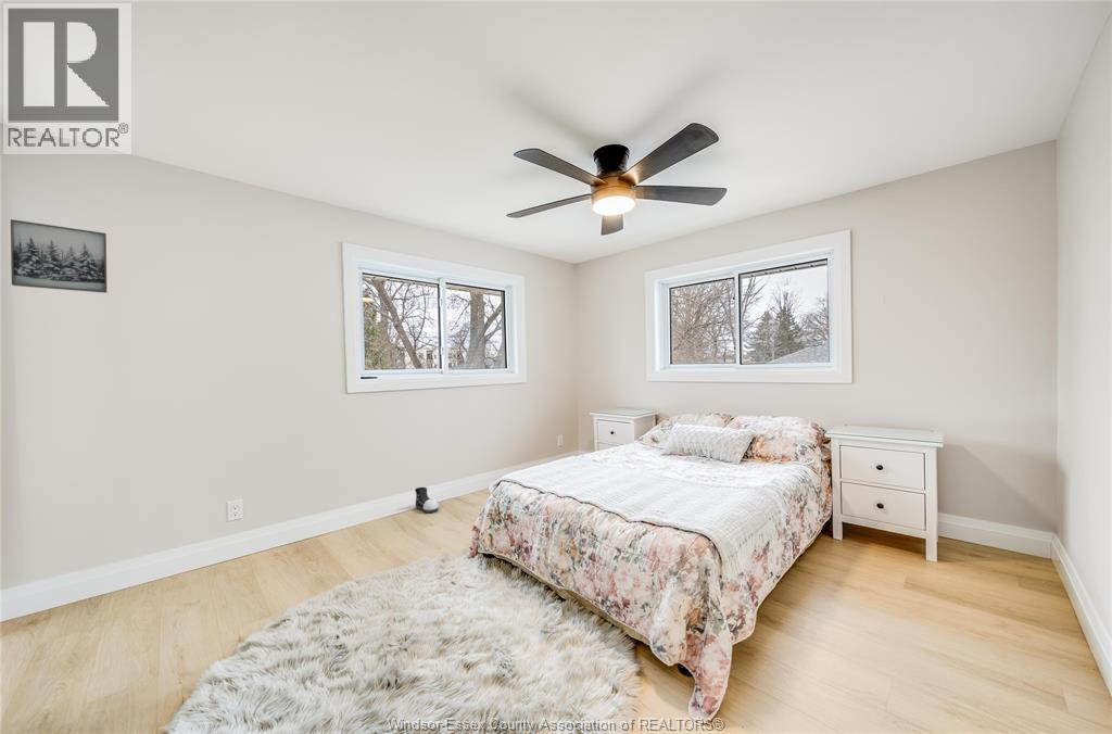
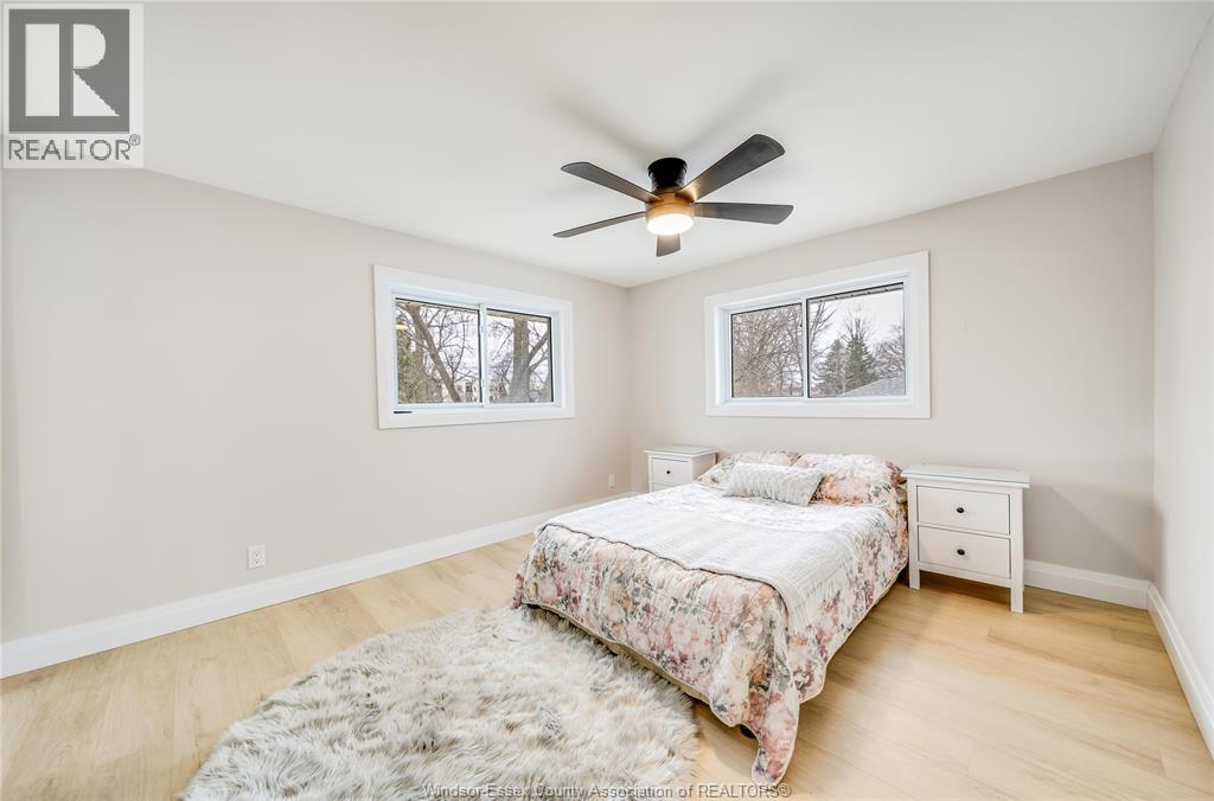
- wall art [10,218,109,294]
- shoe [414,486,440,514]
